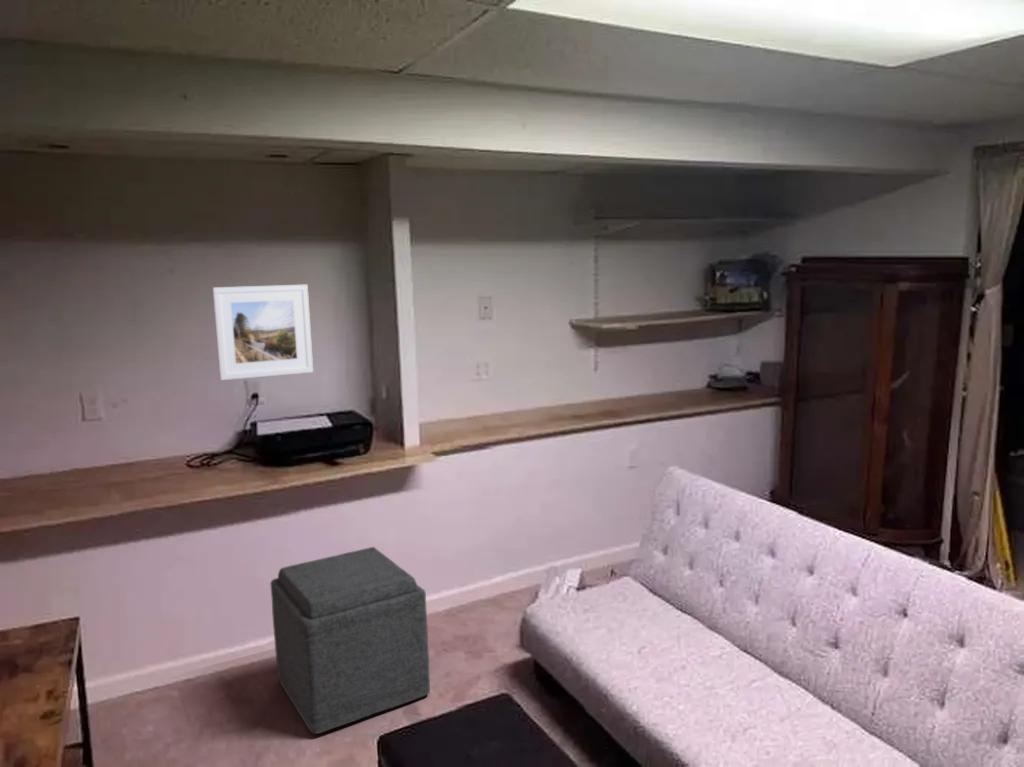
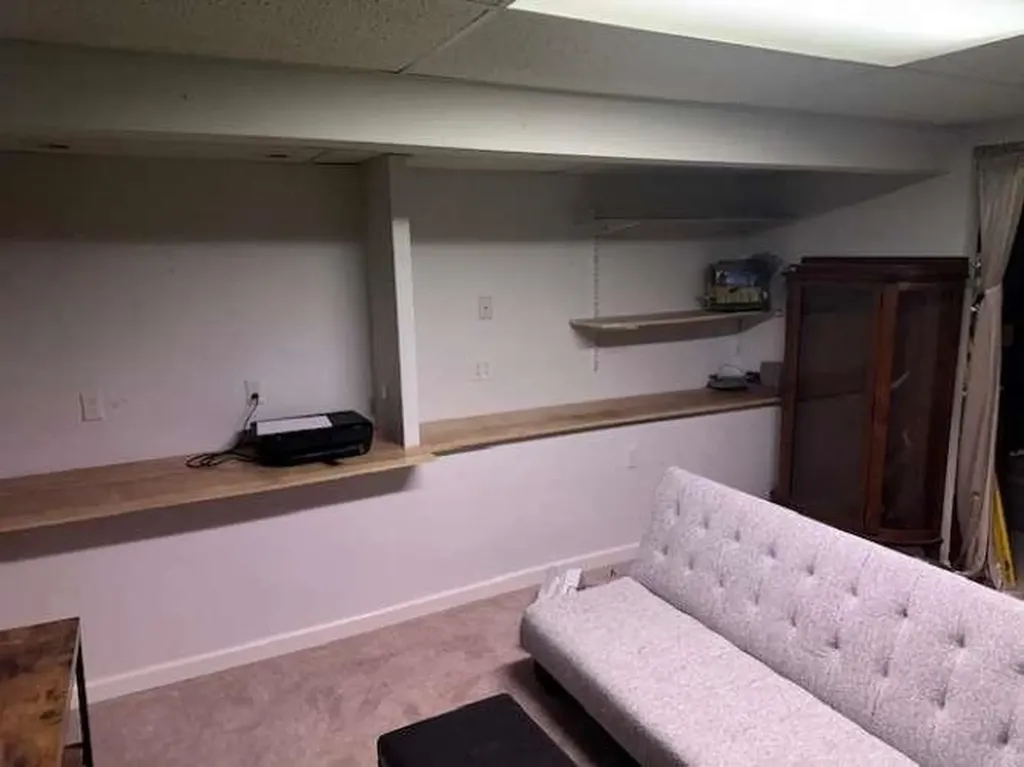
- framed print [212,284,314,381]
- ottoman [269,546,431,735]
